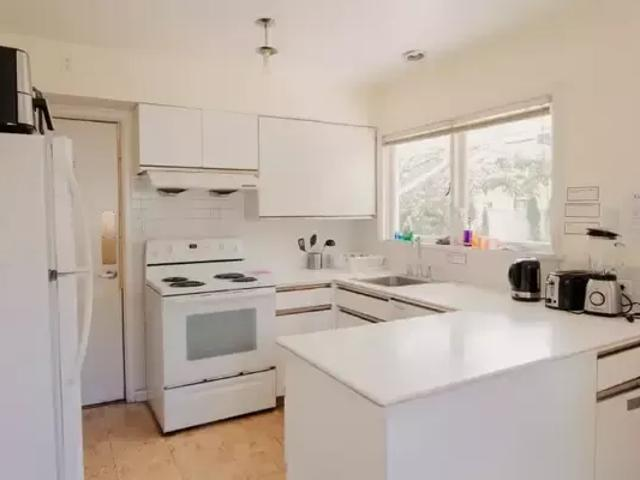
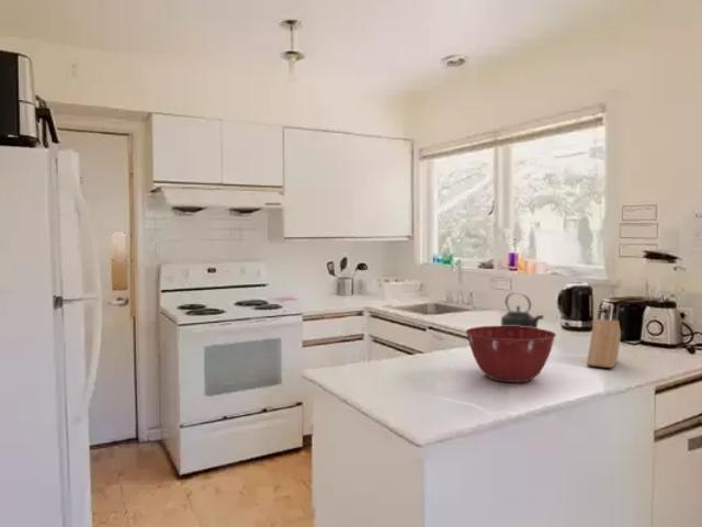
+ mixing bowl [465,325,557,383]
+ kettle [500,291,545,328]
+ knife block [586,304,622,369]
